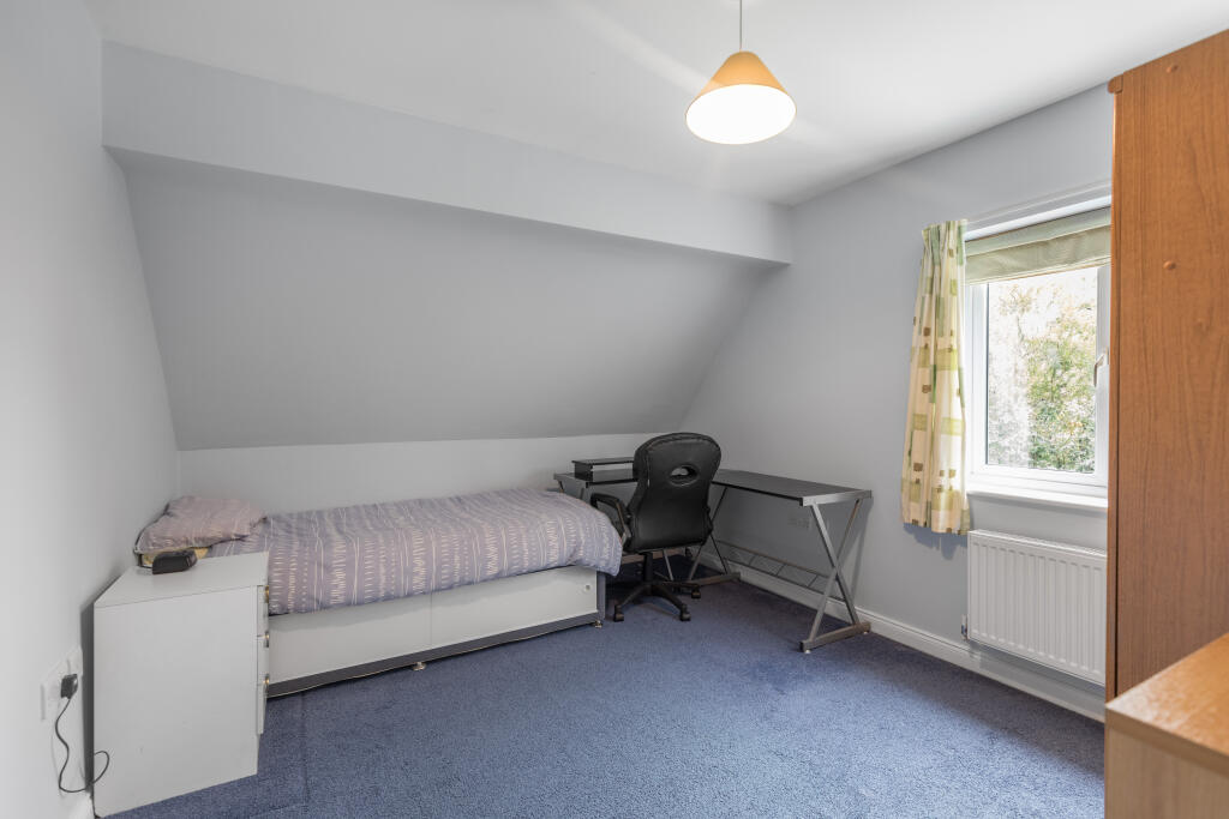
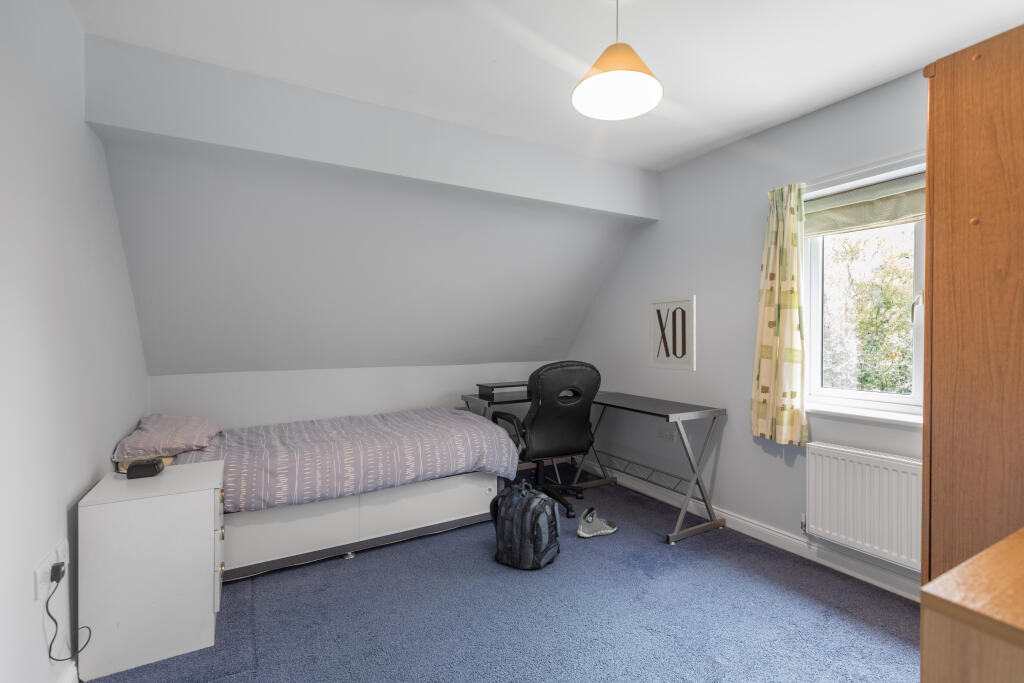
+ backpack [489,478,561,570]
+ wall art [648,294,697,372]
+ sneaker [576,506,618,539]
